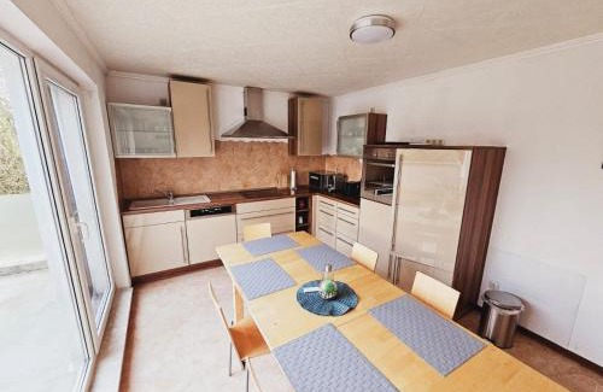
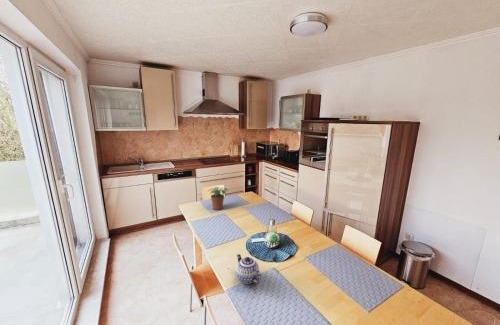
+ potted plant [206,186,229,211]
+ teapot [235,253,262,285]
